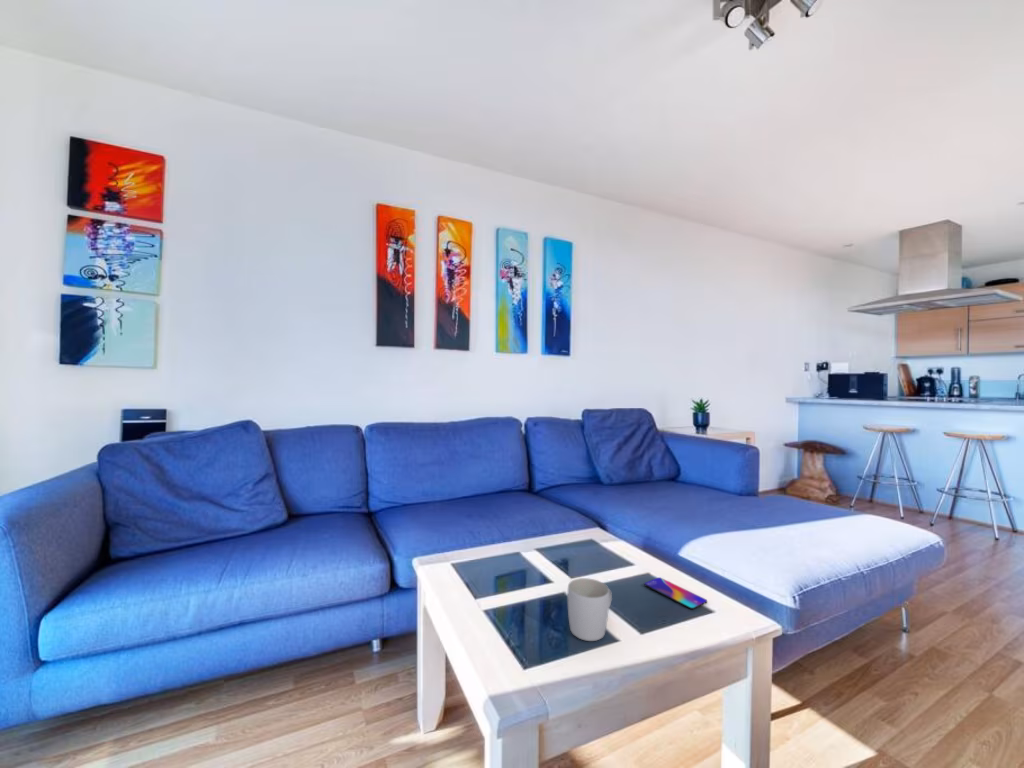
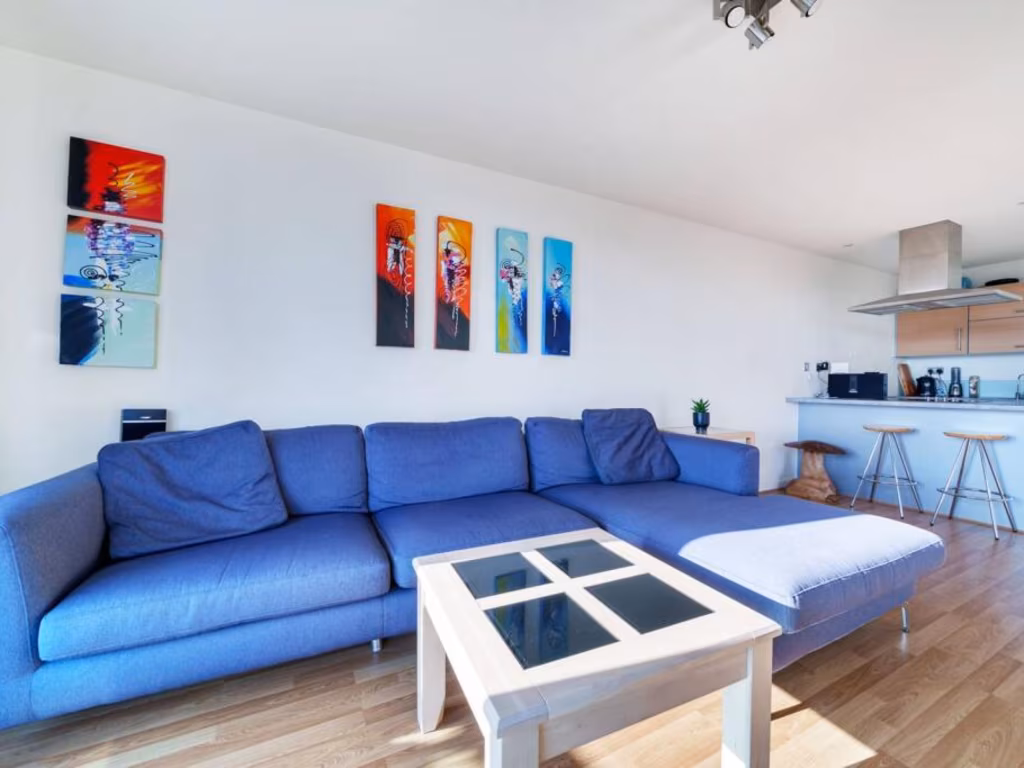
- smartphone [643,576,708,610]
- mug [567,577,613,642]
